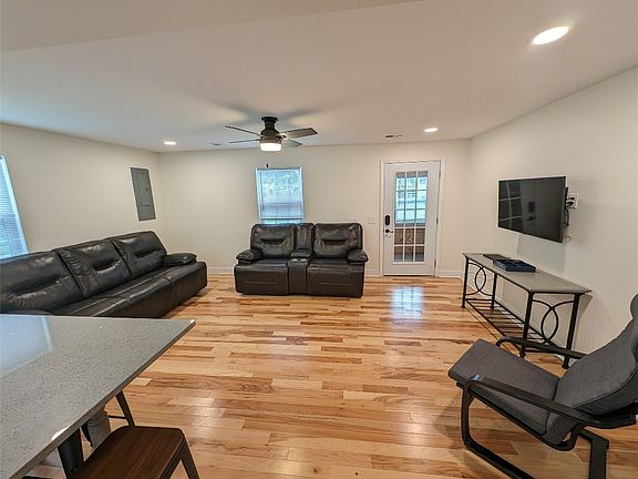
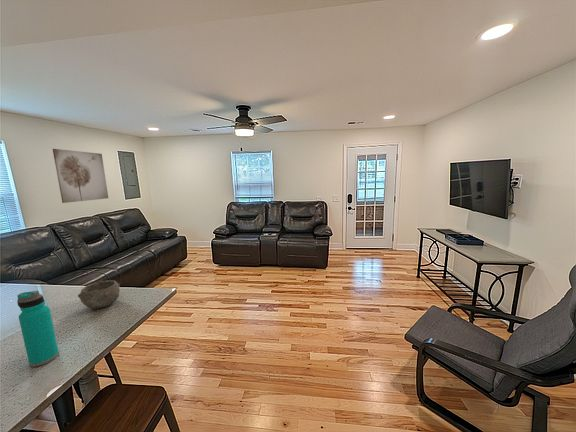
+ water bottle [16,290,60,367]
+ wall art [52,148,109,204]
+ bowl [77,279,121,310]
